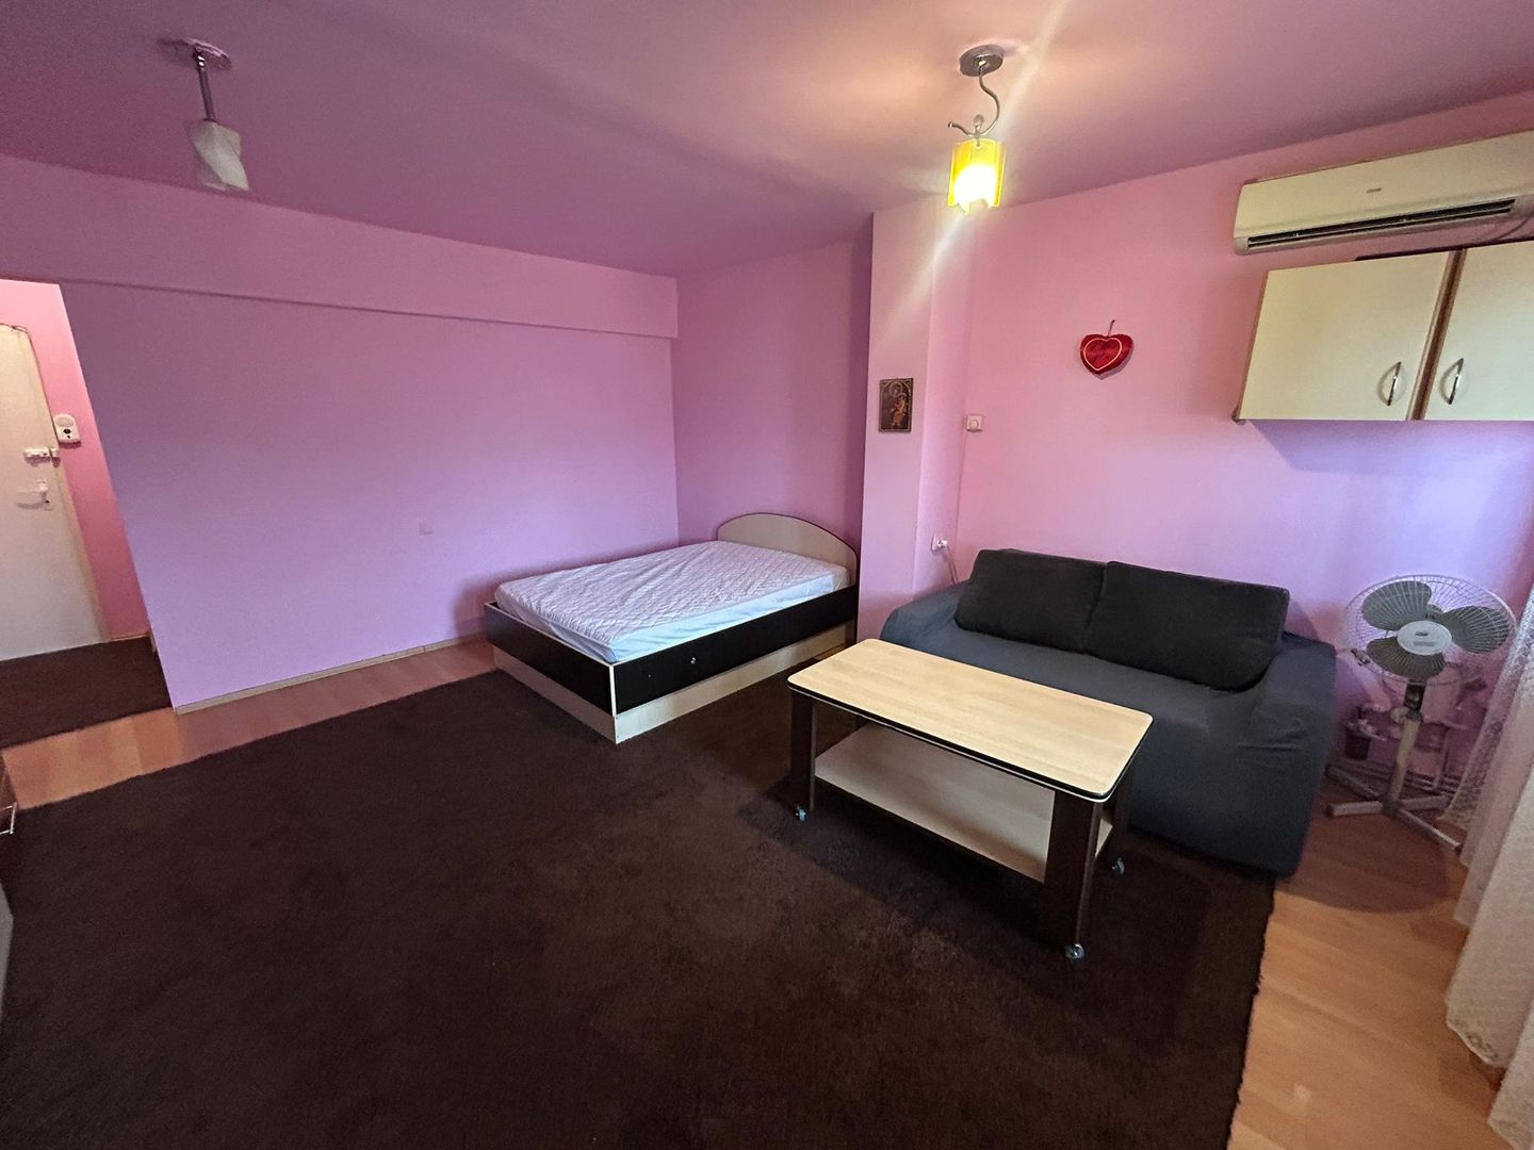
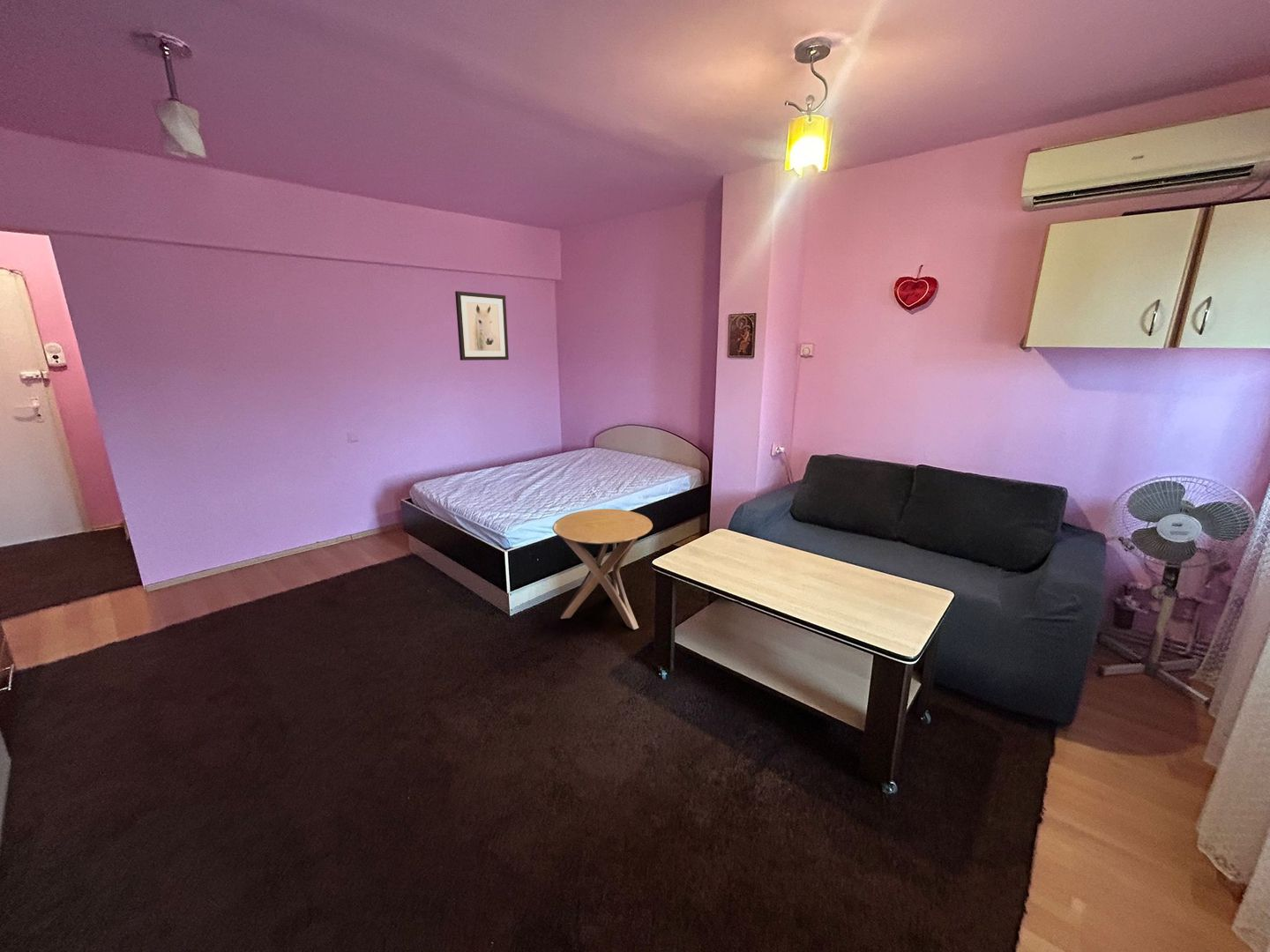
+ wall art [454,290,510,361]
+ side table [552,508,654,630]
